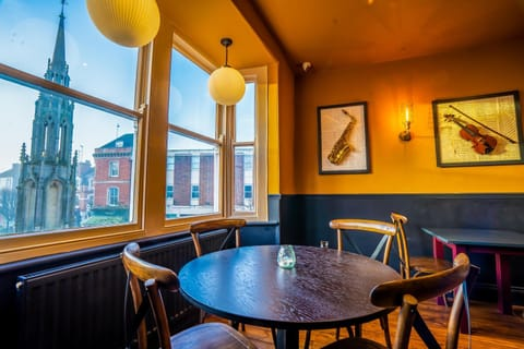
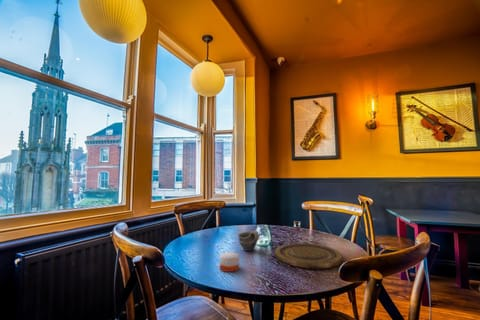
+ cup [237,229,260,252]
+ plate [274,242,344,270]
+ candle [219,248,240,273]
